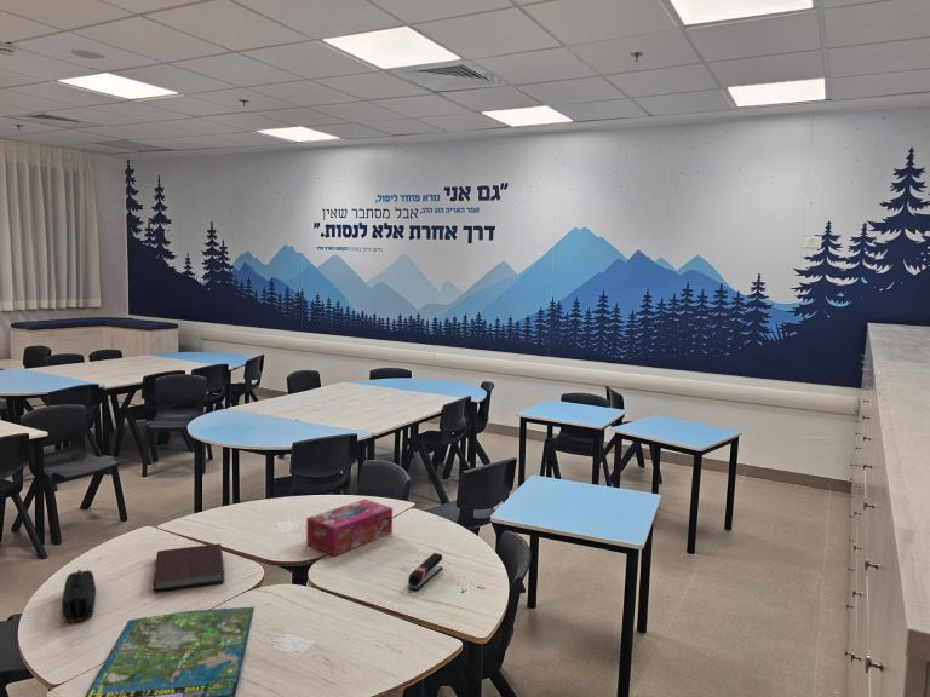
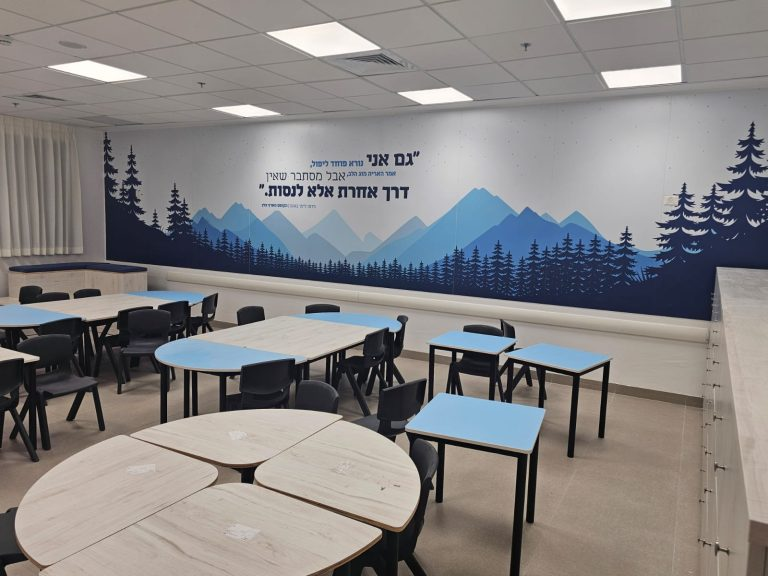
- board game [84,606,256,697]
- notebook [153,542,225,592]
- stapler [407,552,443,592]
- pencil case [61,569,97,623]
- tissue box [305,497,394,557]
